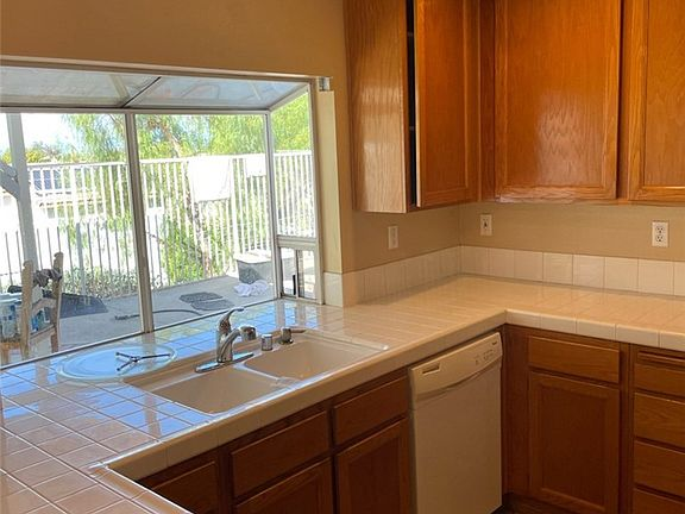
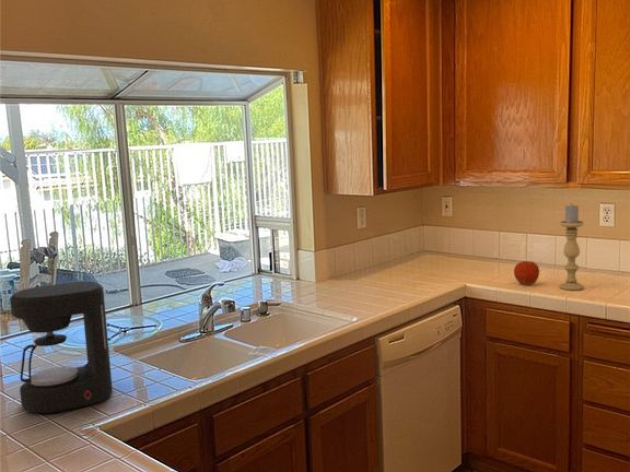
+ fruit [513,260,540,286]
+ coffee maker [9,281,114,414]
+ candle holder [558,204,585,292]
